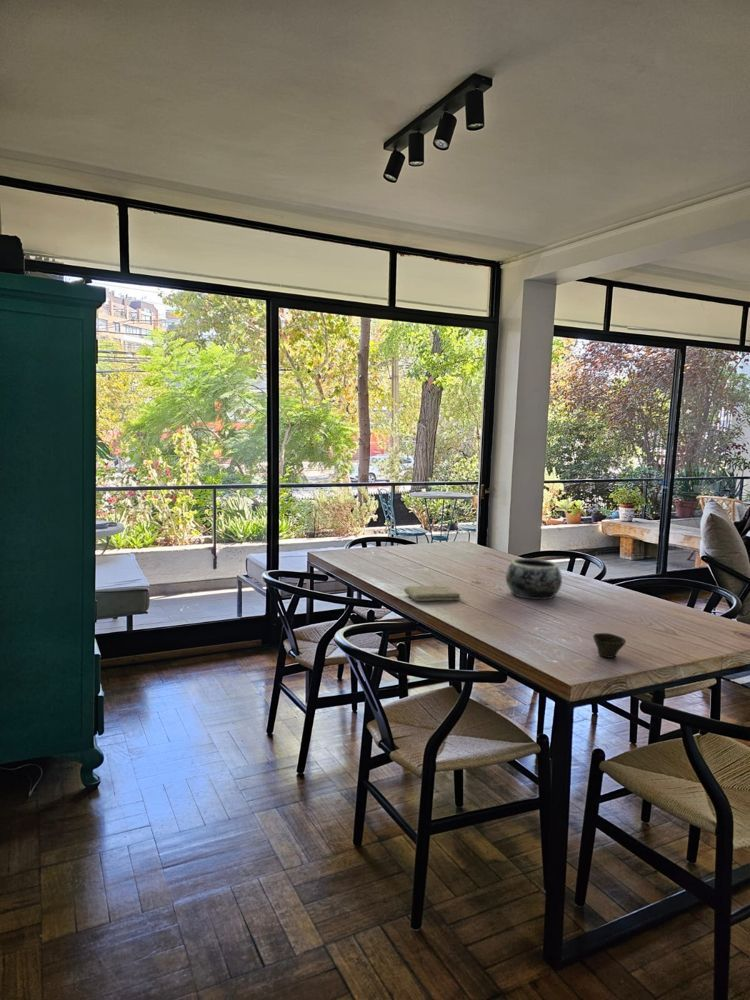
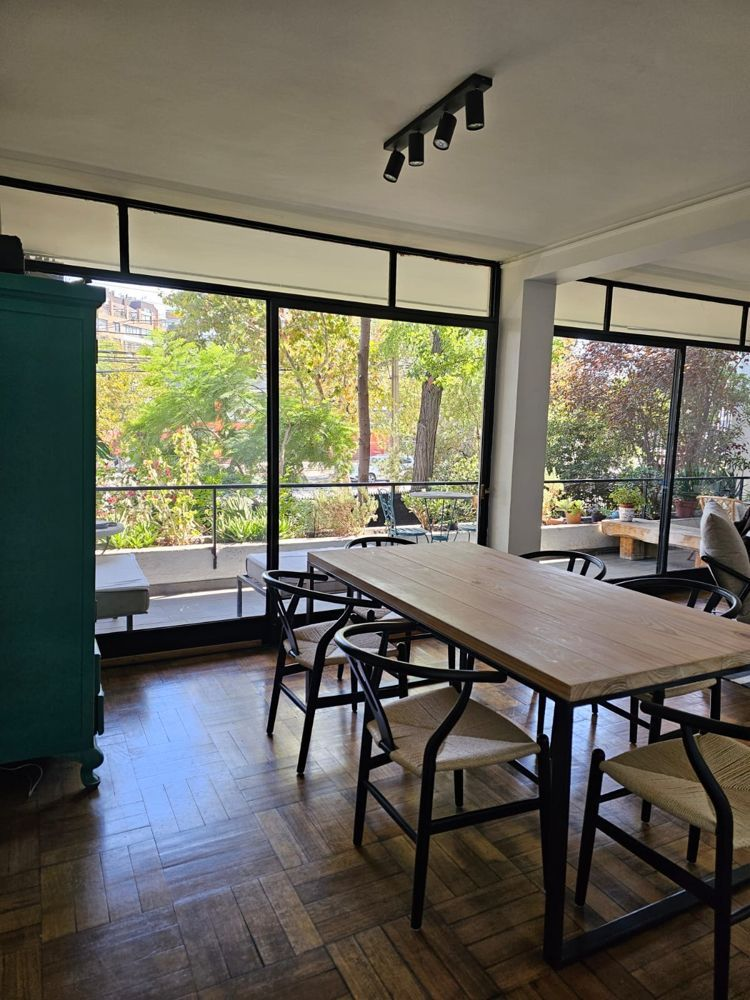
- washcloth [403,584,461,602]
- decorative bowl [505,557,563,601]
- cup [592,632,627,659]
